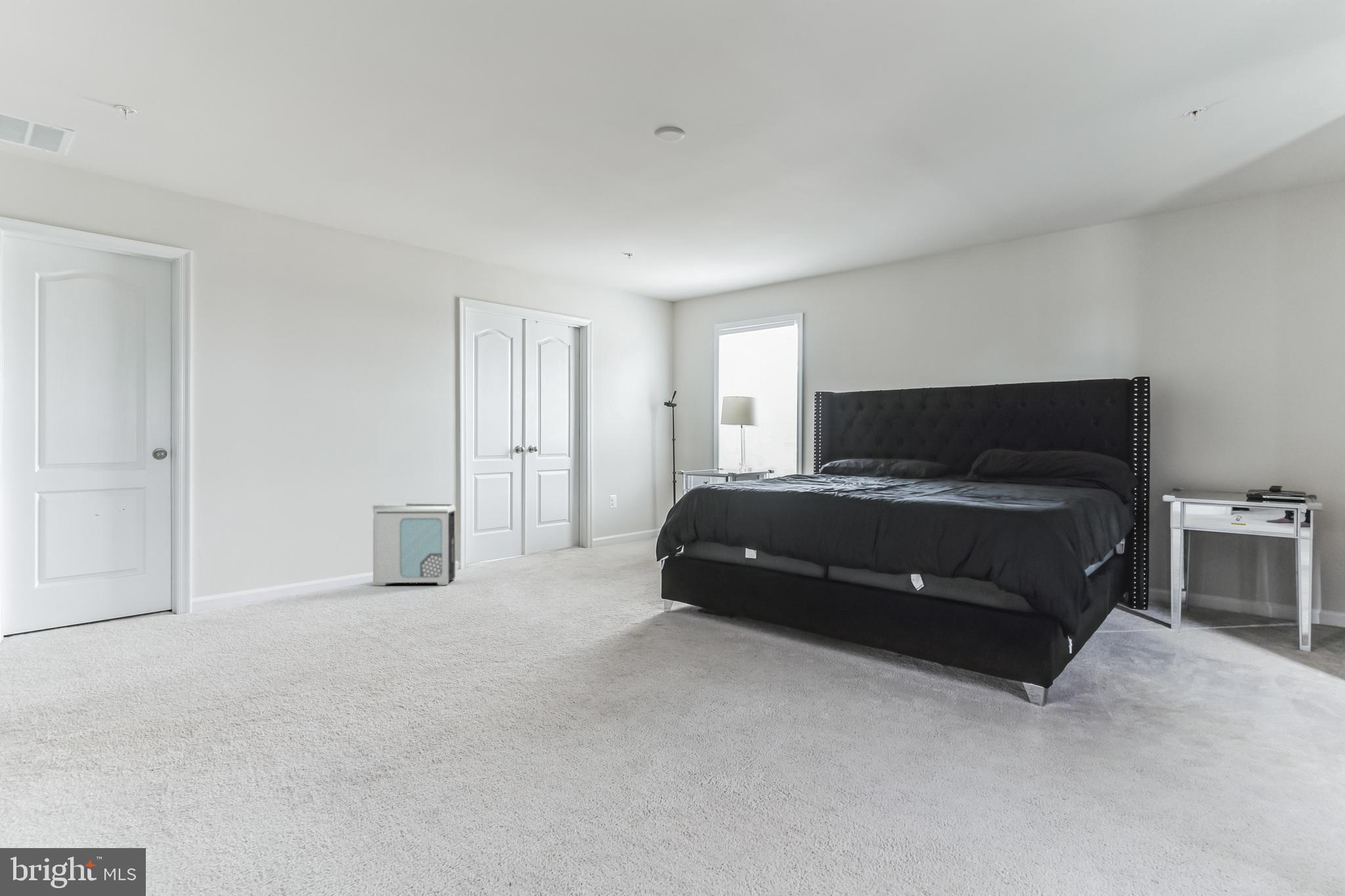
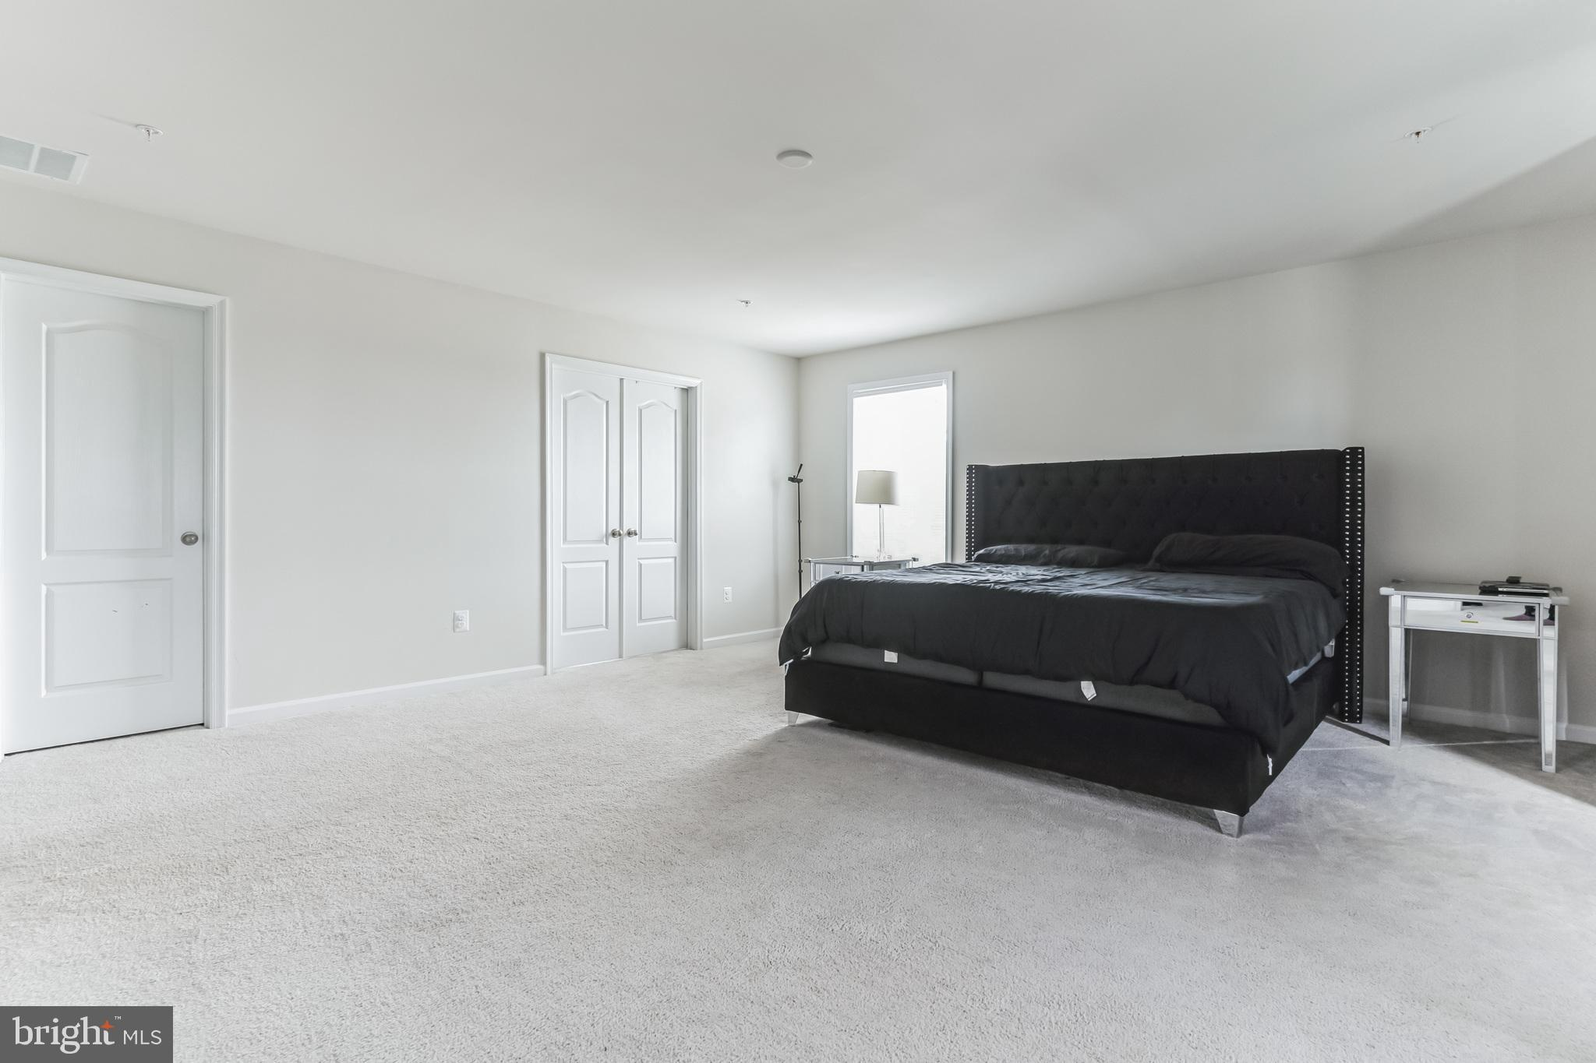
- air purifier [372,503,456,586]
